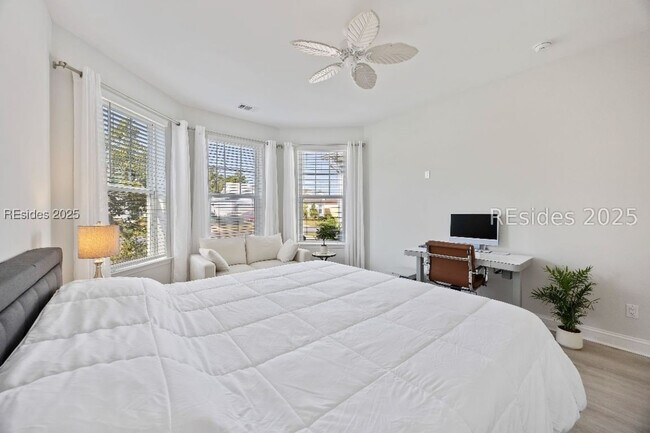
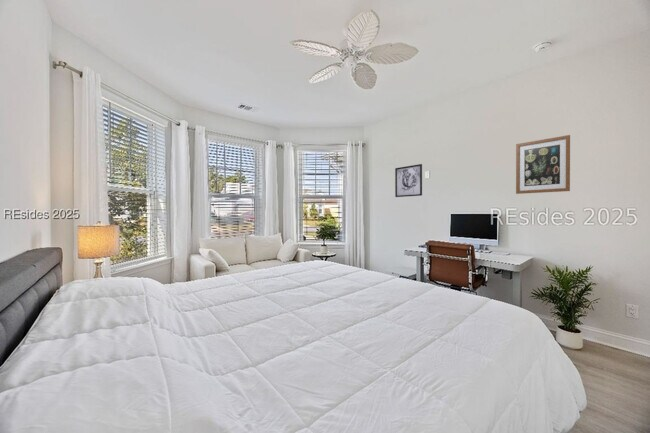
+ wall art [394,163,423,198]
+ wall art [515,134,571,195]
